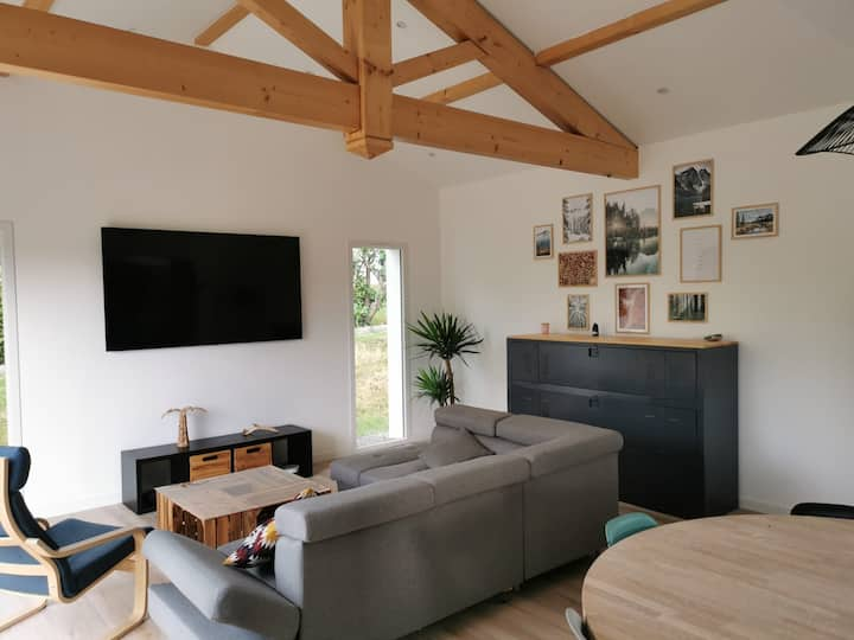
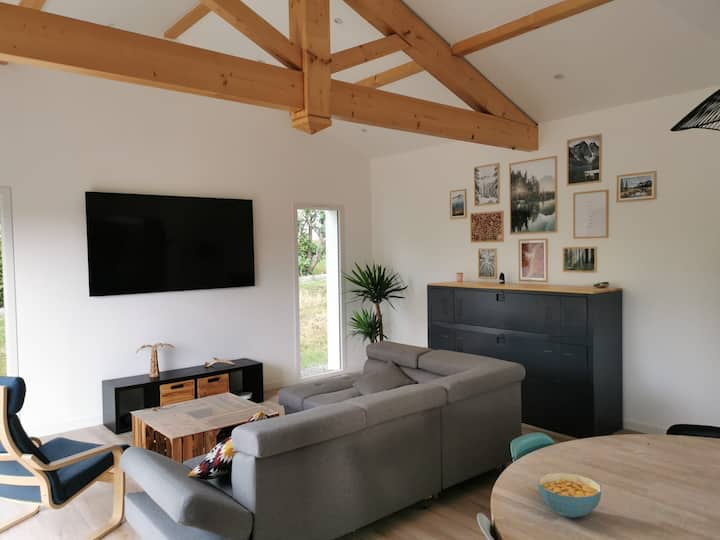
+ cereal bowl [537,472,602,519]
